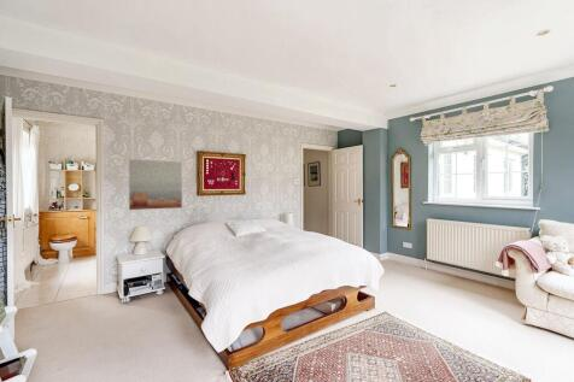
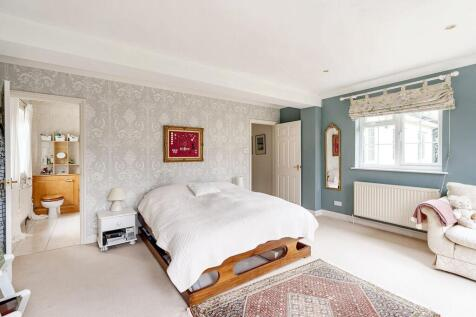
- wall art [128,158,183,211]
